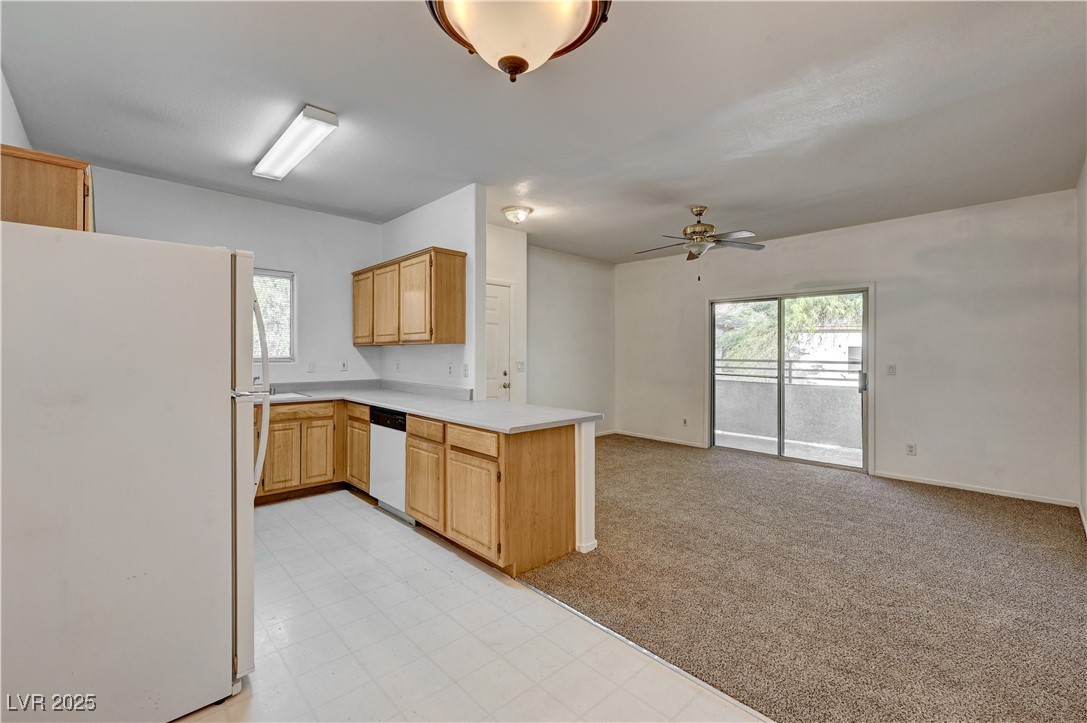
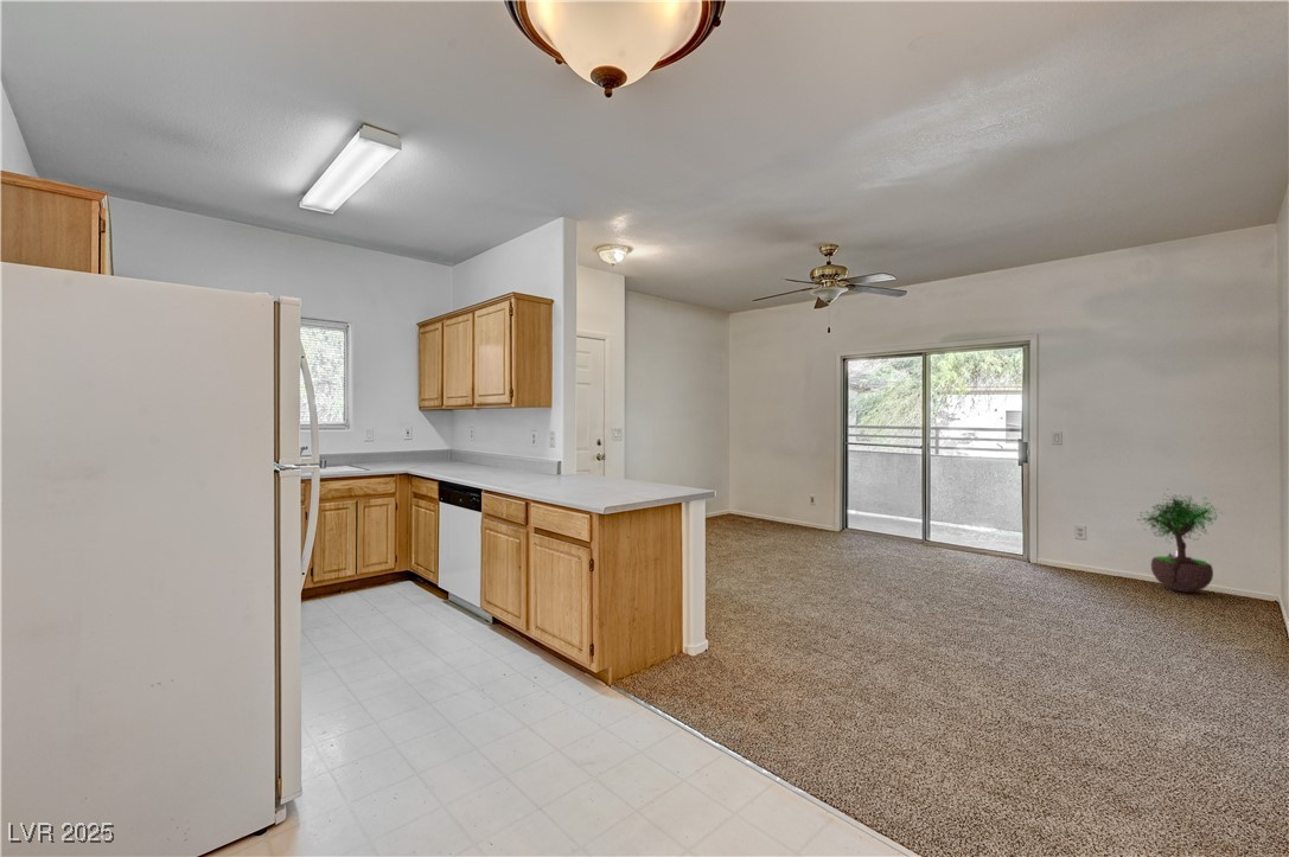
+ potted tree [1137,487,1224,594]
